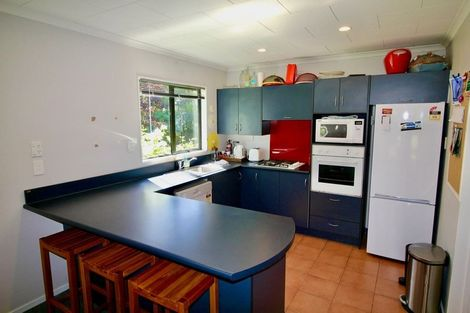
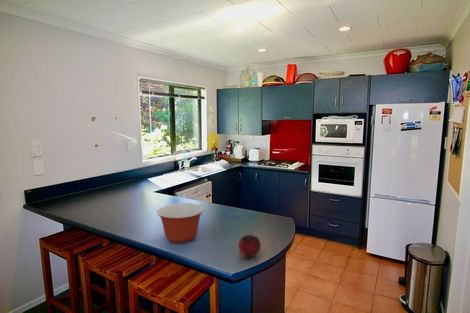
+ mixing bowl [156,202,205,244]
+ fruit [237,234,262,259]
